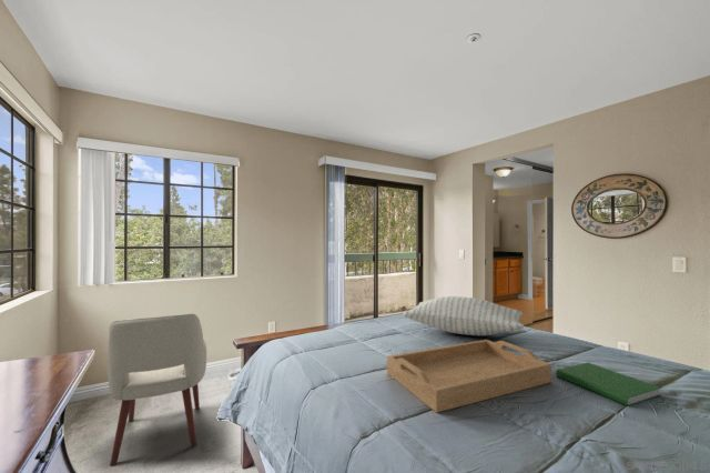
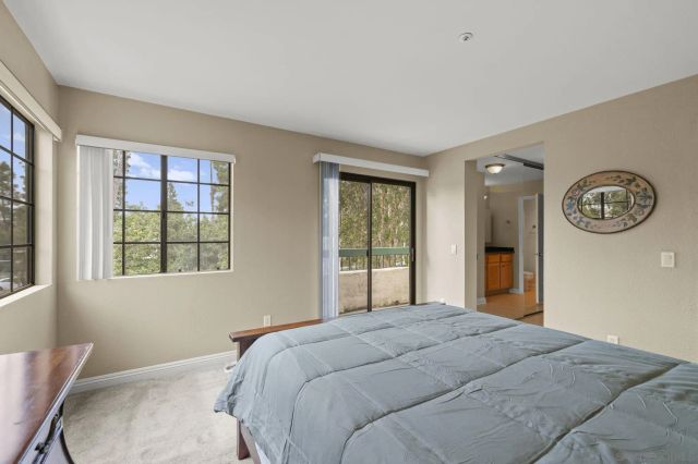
- serving tray [386,339,552,414]
- pillow [402,295,526,336]
- hardcover book [555,362,662,407]
- chair [106,313,207,467]
